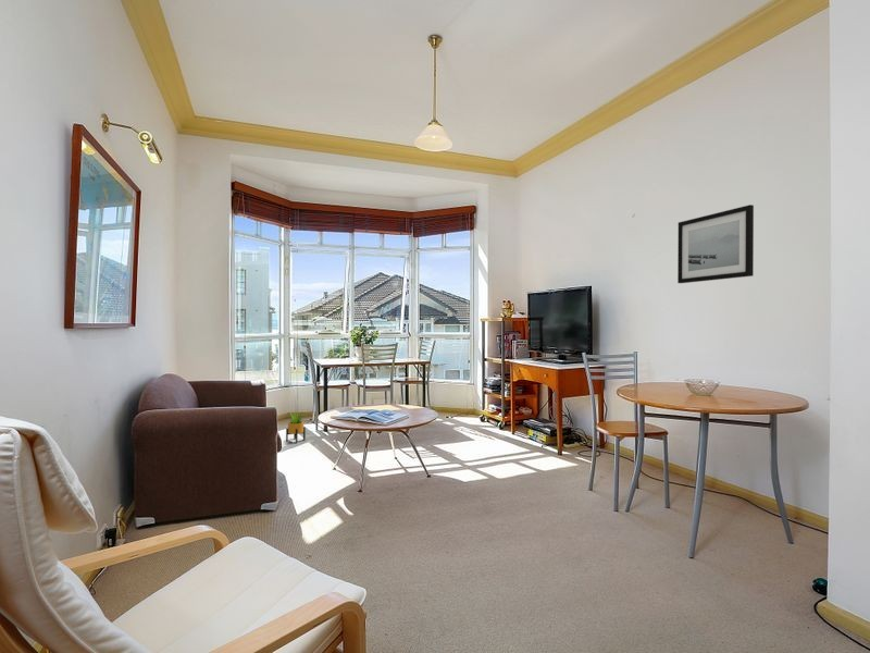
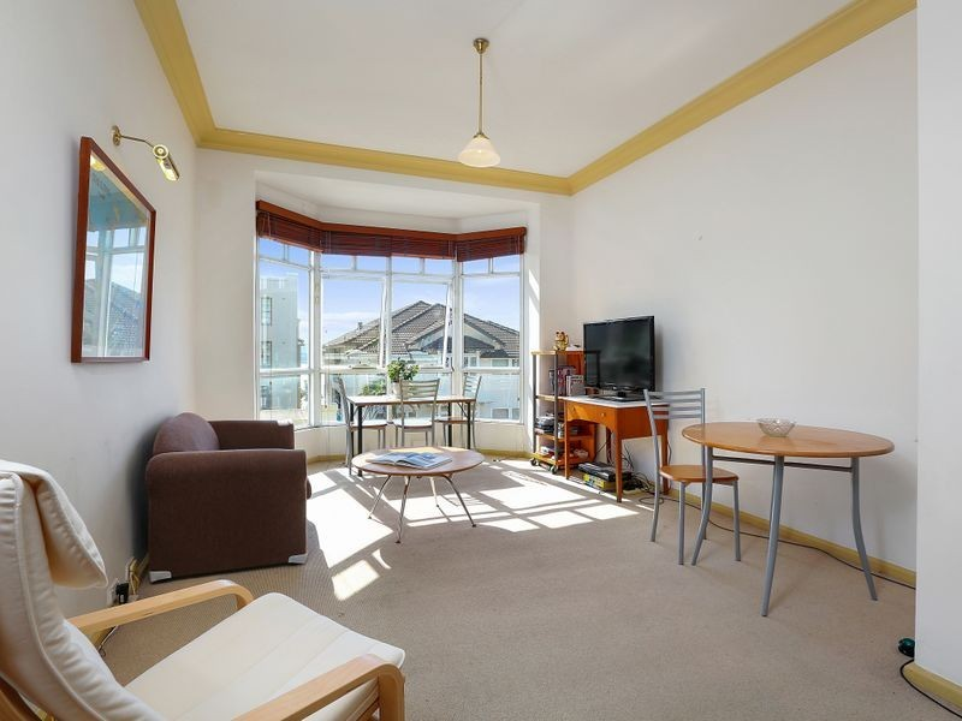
- potted plant [285,410,307,444]
- wall art [676,204,755,284]
